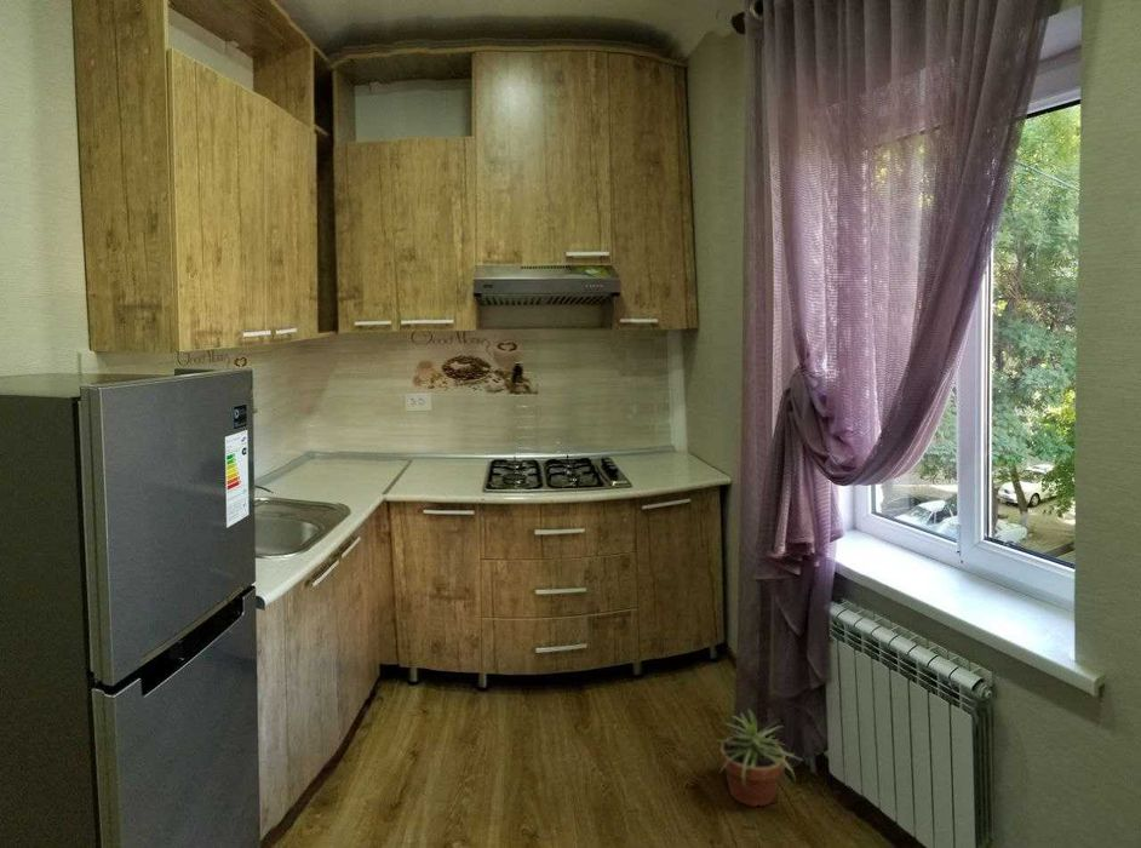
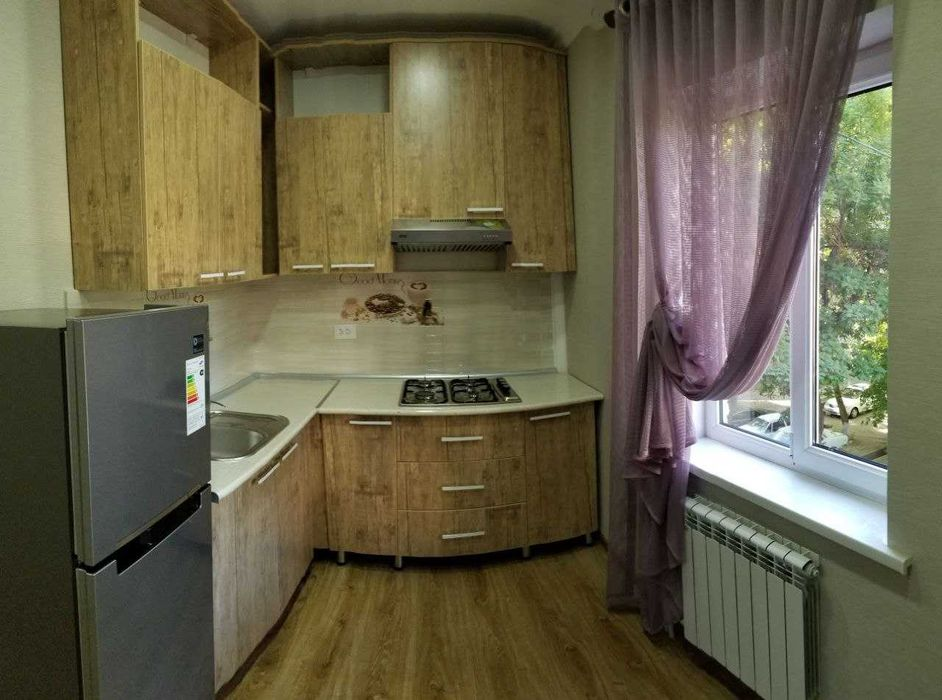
- potted plant [707,709,805,808]
